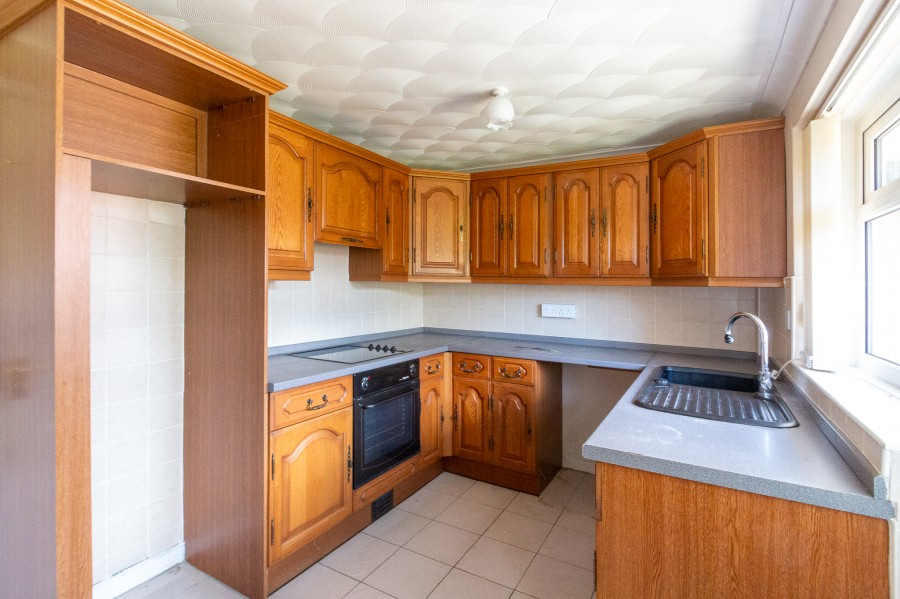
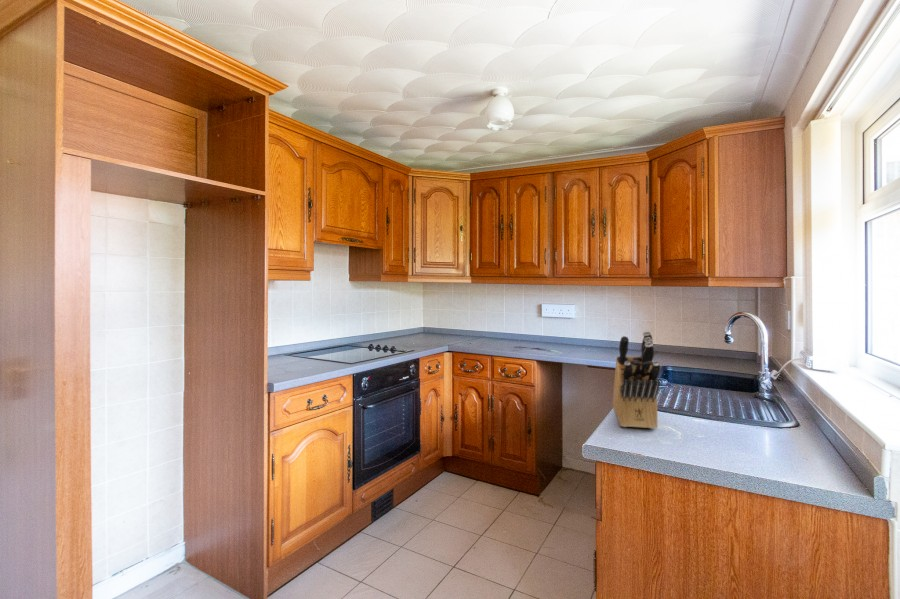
+ knife block [612,330,661,430]
